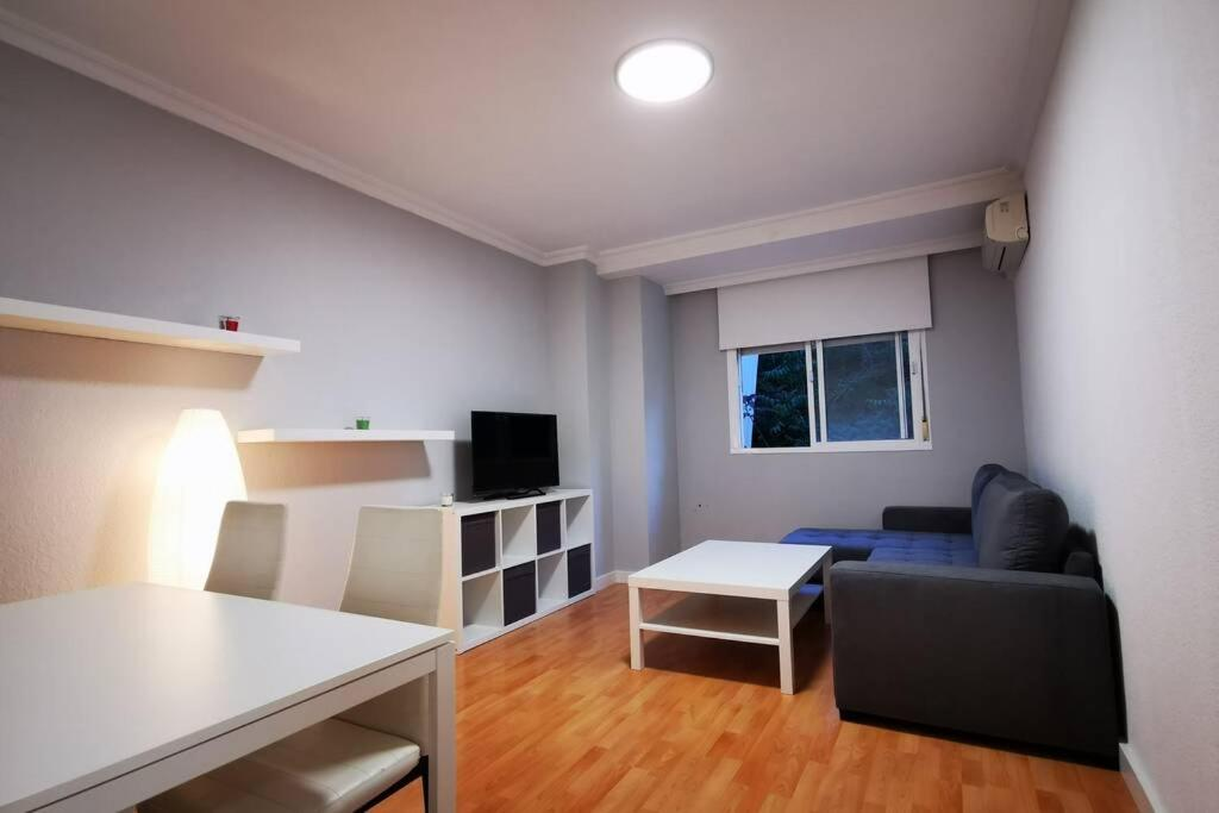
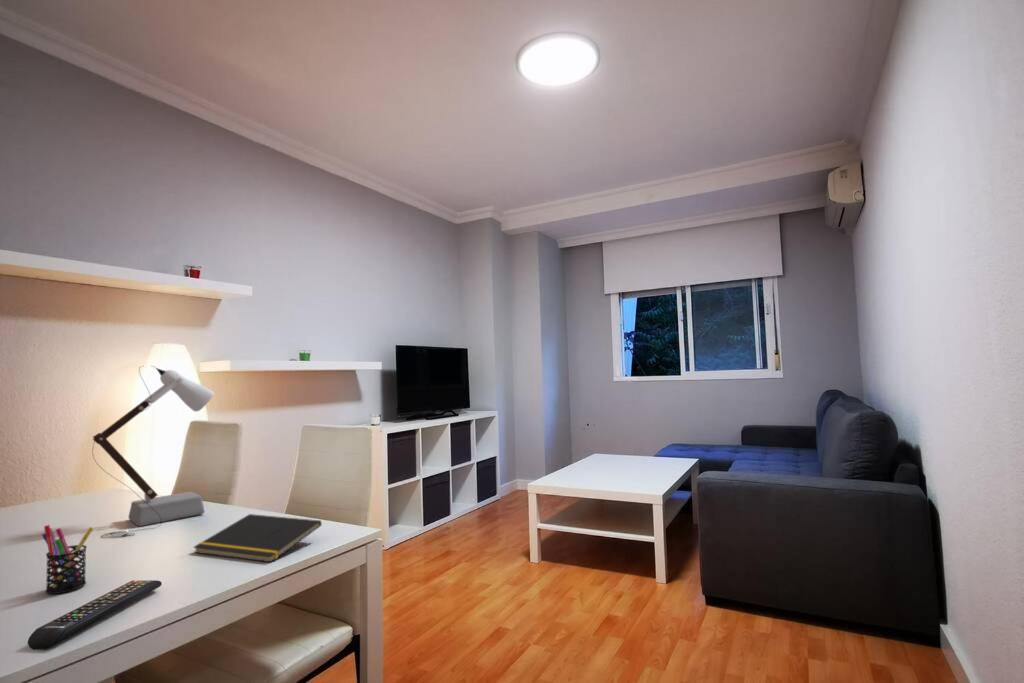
+ notepad [192,513,323,563]
+ desk lamp [91,365,215,539]
+ pen holder [41,524,94,595]
+ remote control [27,579,163,651]
